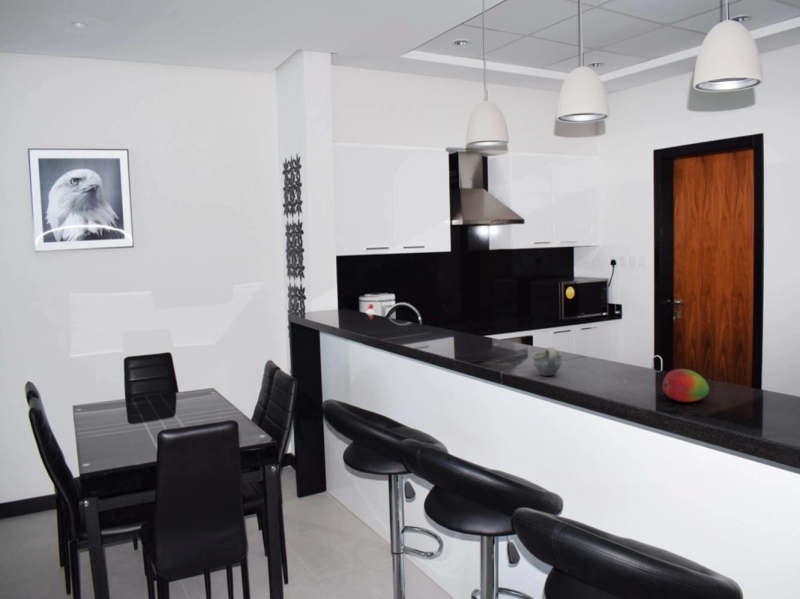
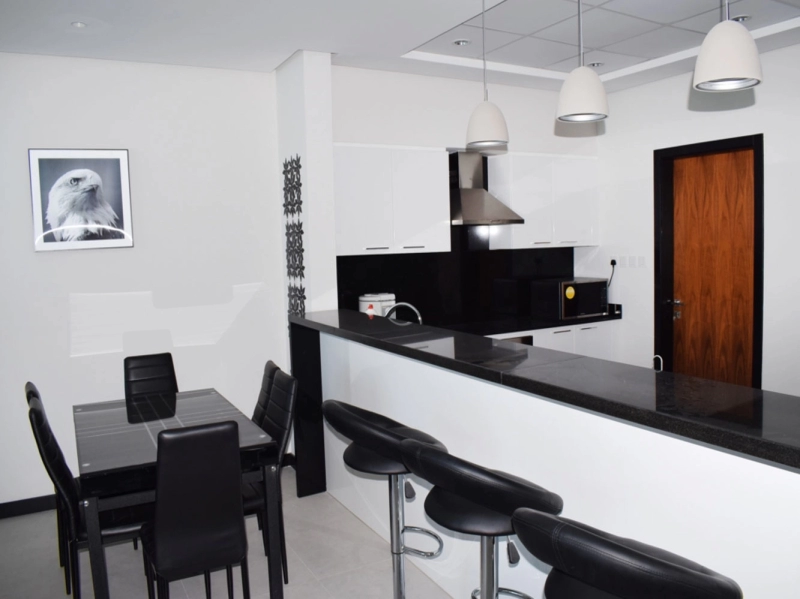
- cup [530,346,563,377]
- fruit [661,368,710,403]
